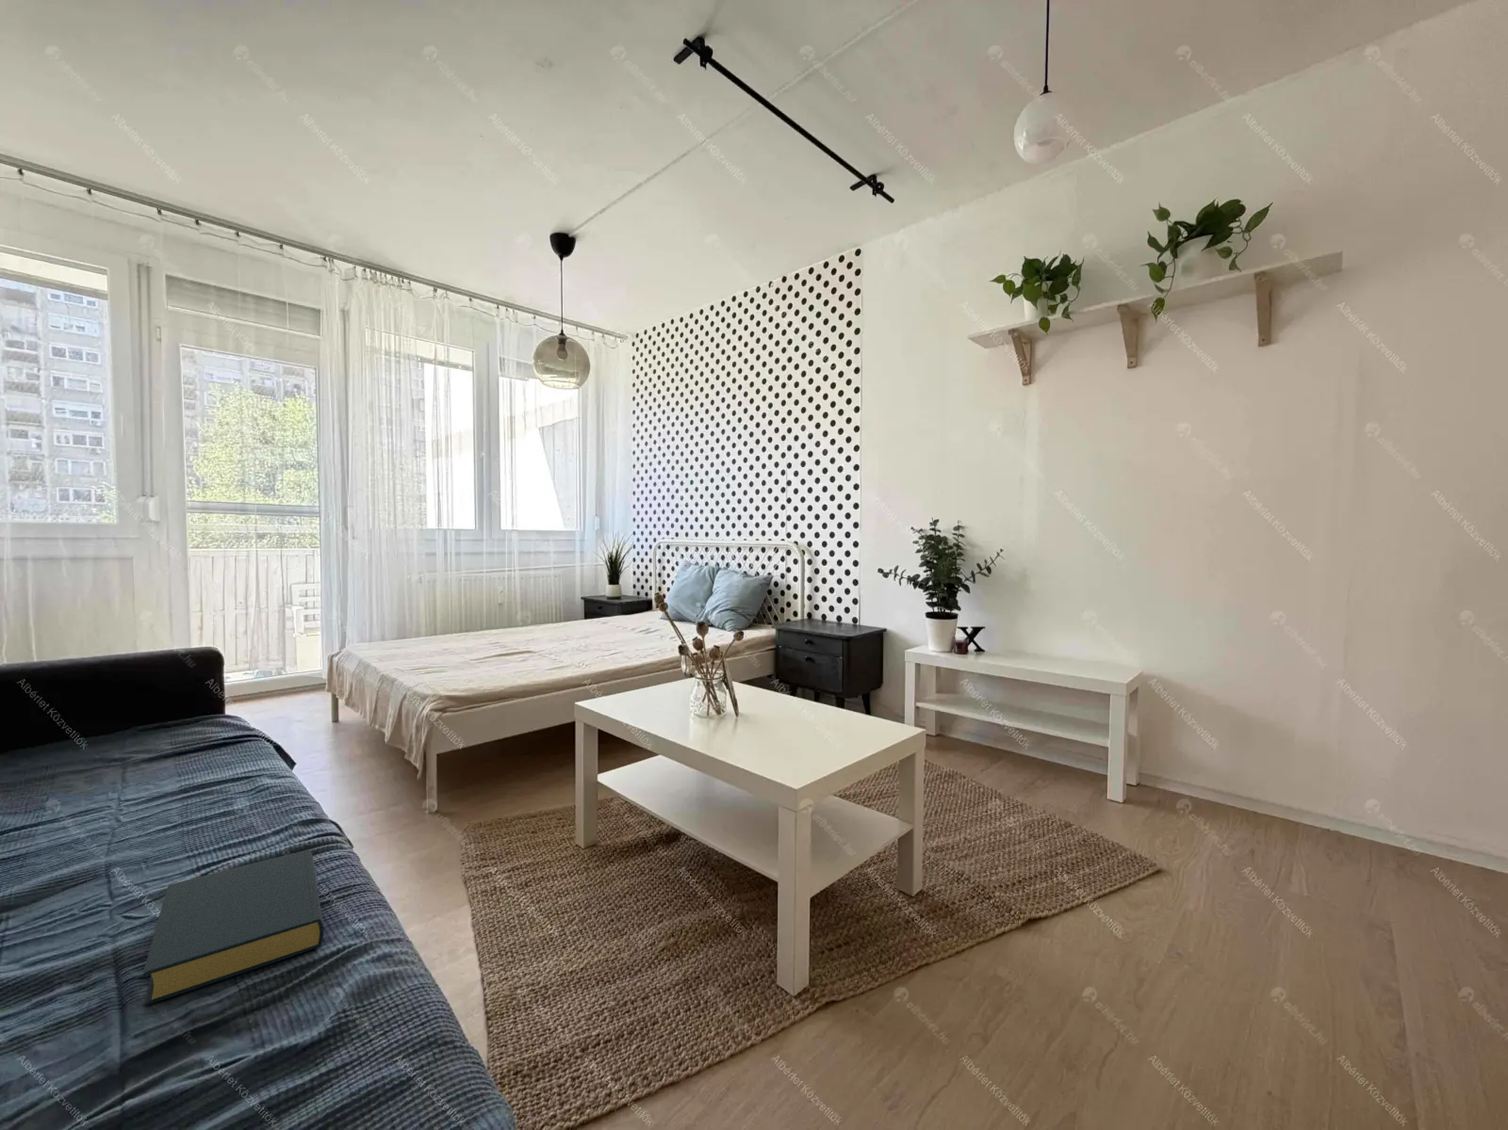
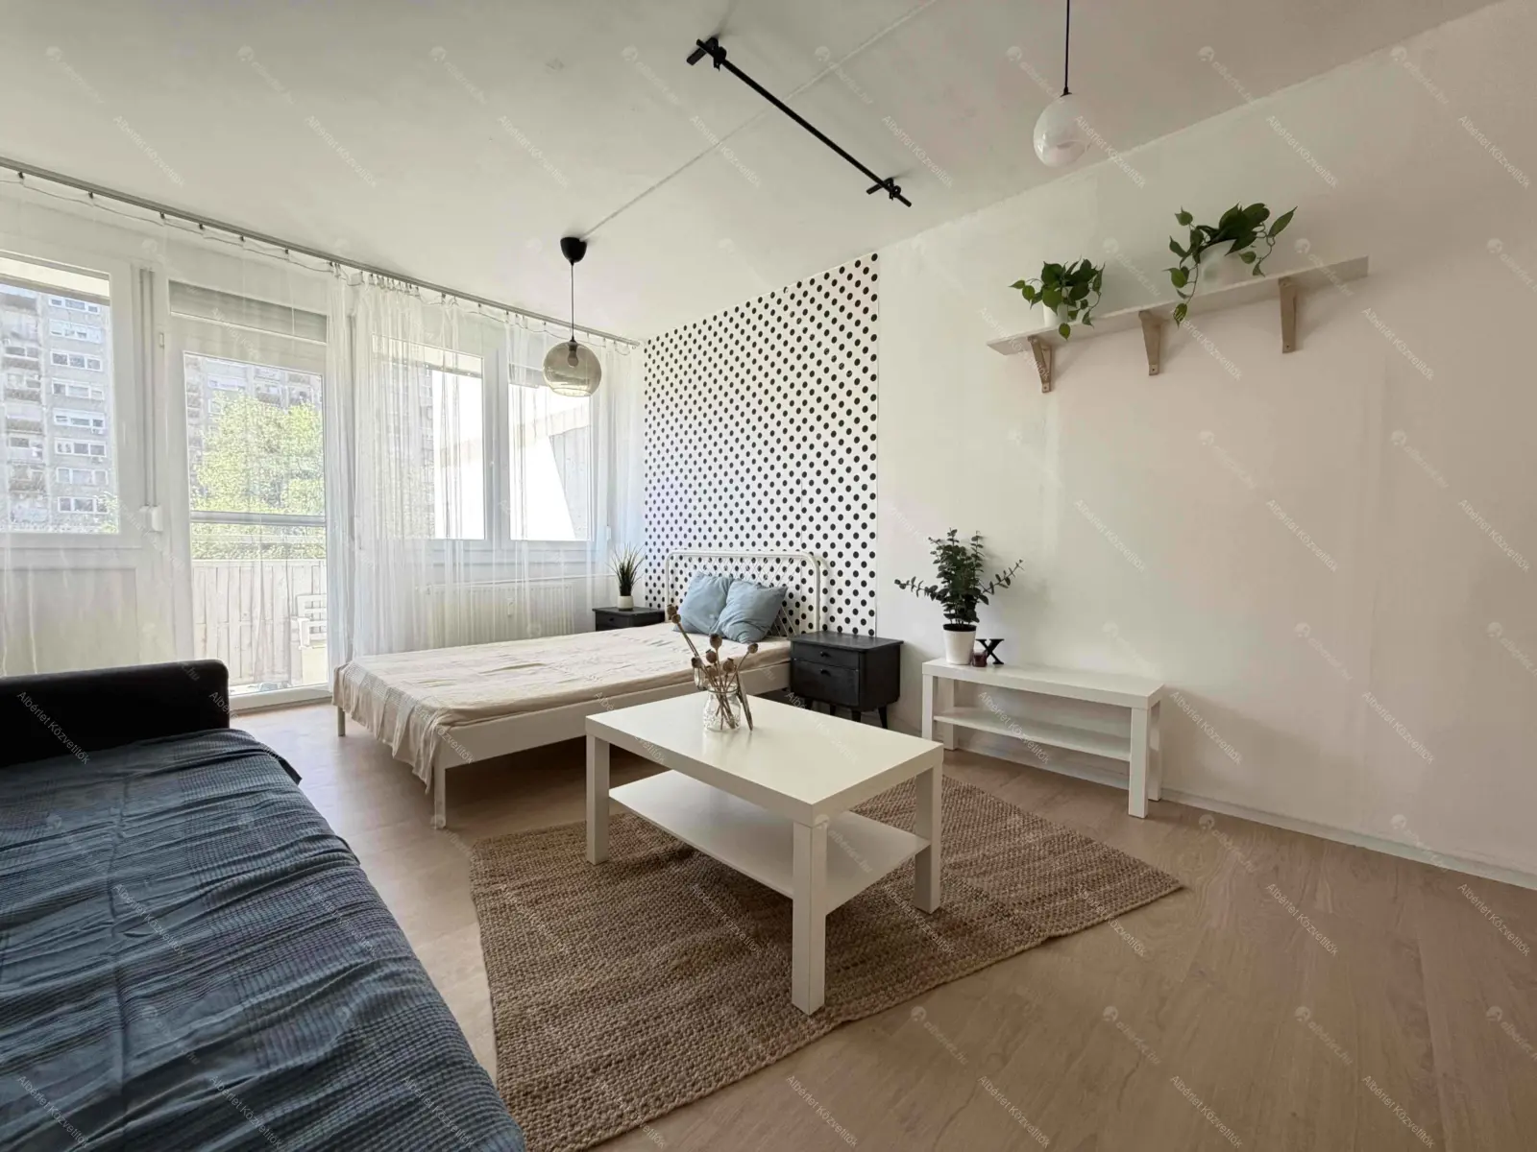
- hardback book [141,850,324,1007]
